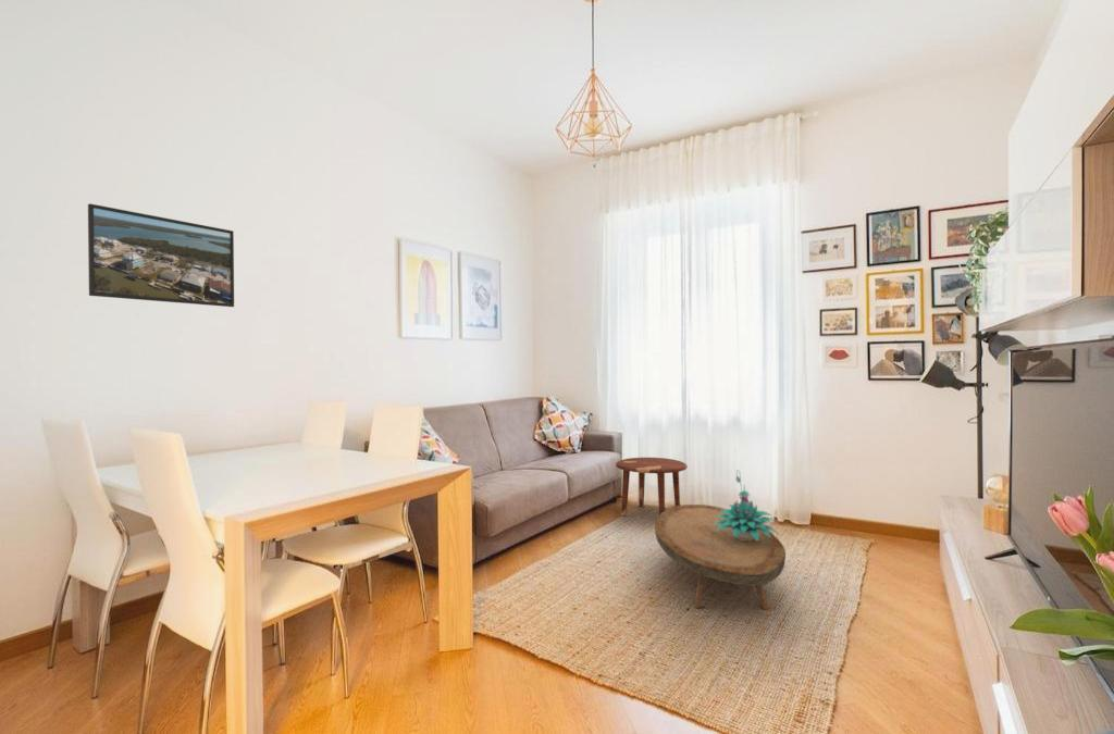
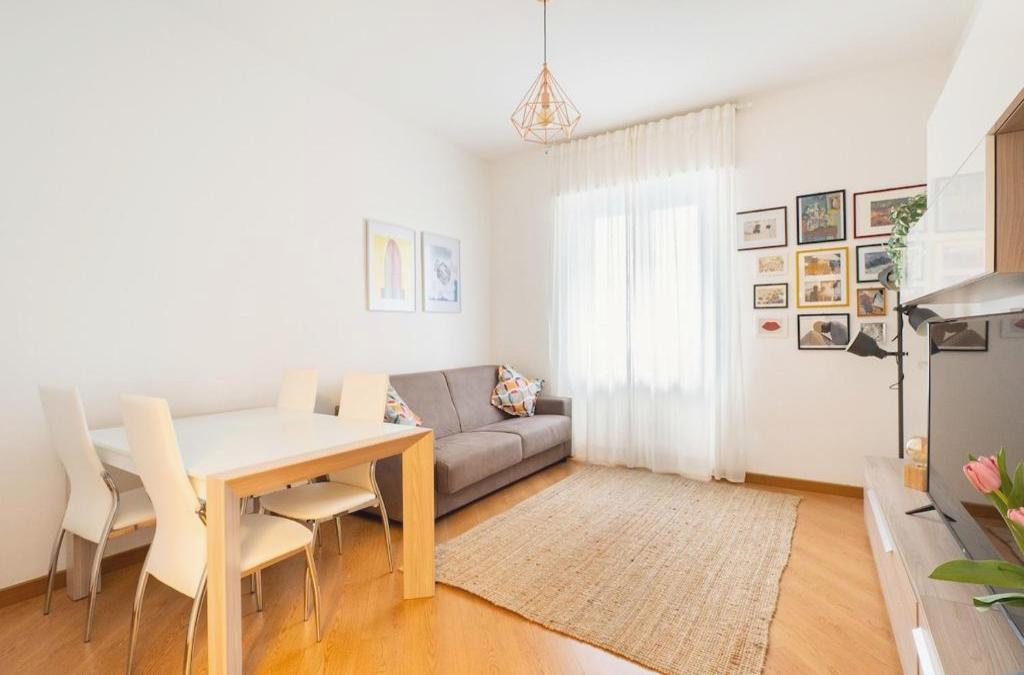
- plant [713,469,779,540]
- coffee table [654,503,787,610]
- side table [615,457,689,517]
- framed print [87,202,235,308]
